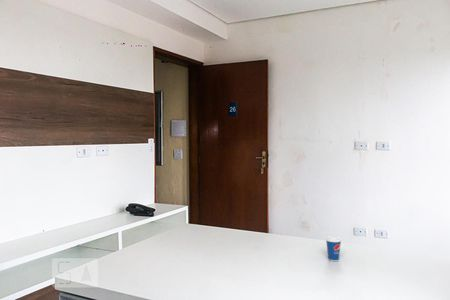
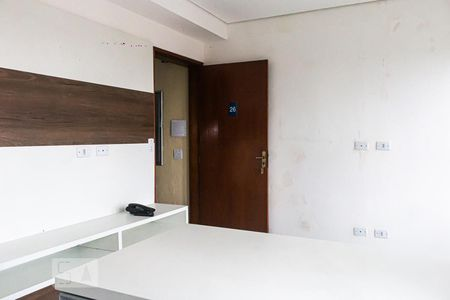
- cup [325,227,343,262]
